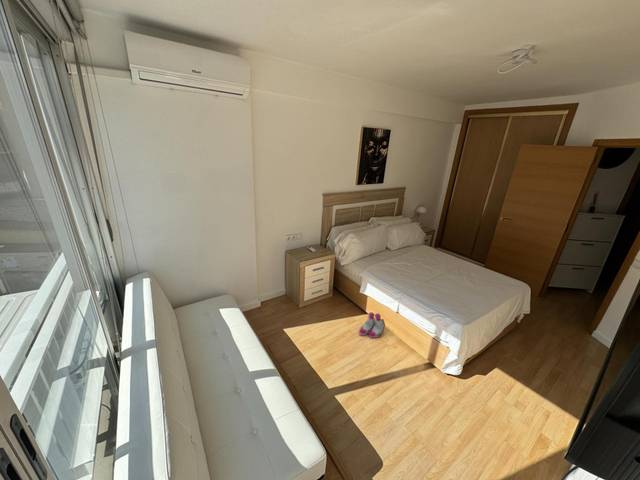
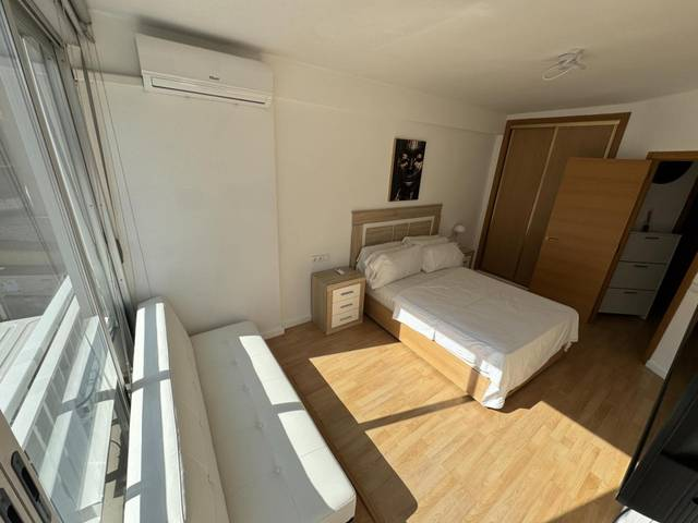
- boots [358,311,386,339]
